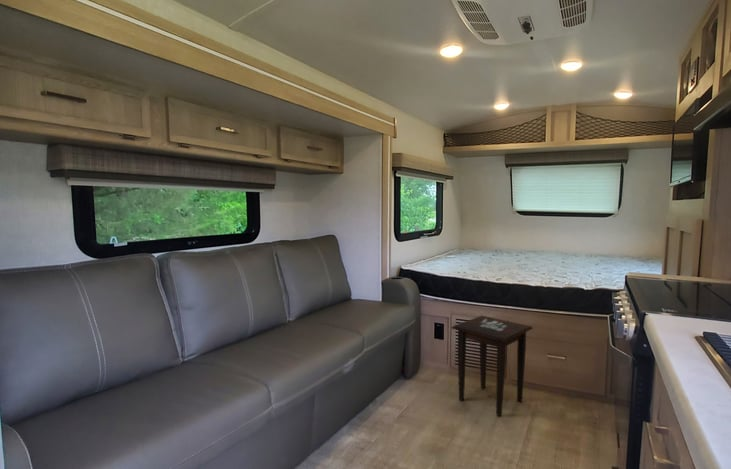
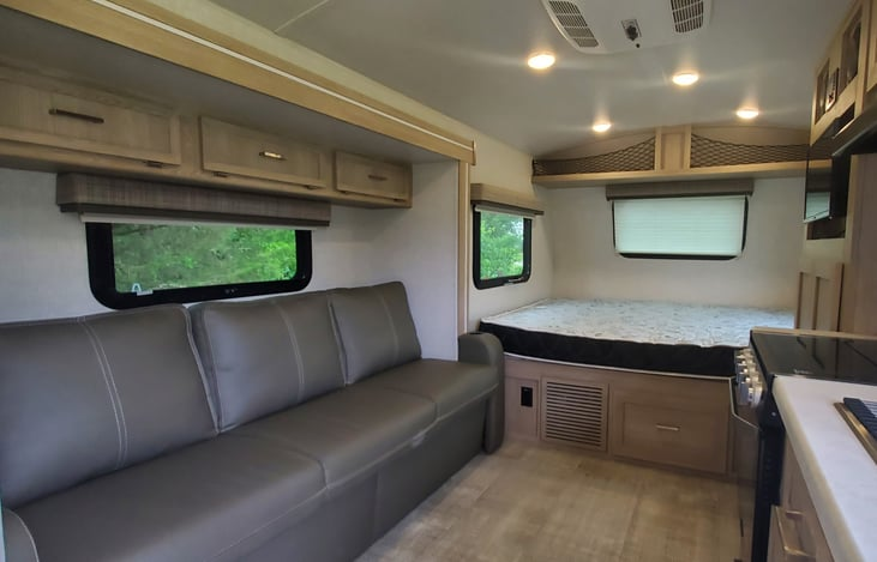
- side table [450,315,534,417]
